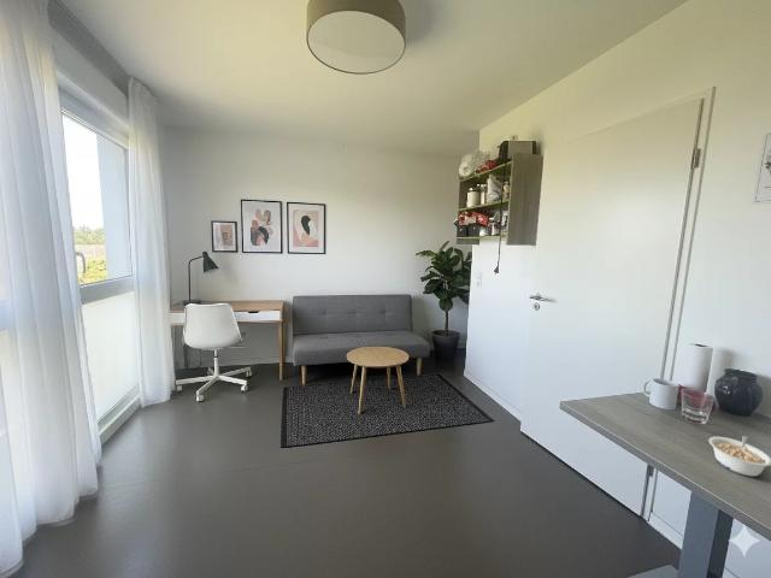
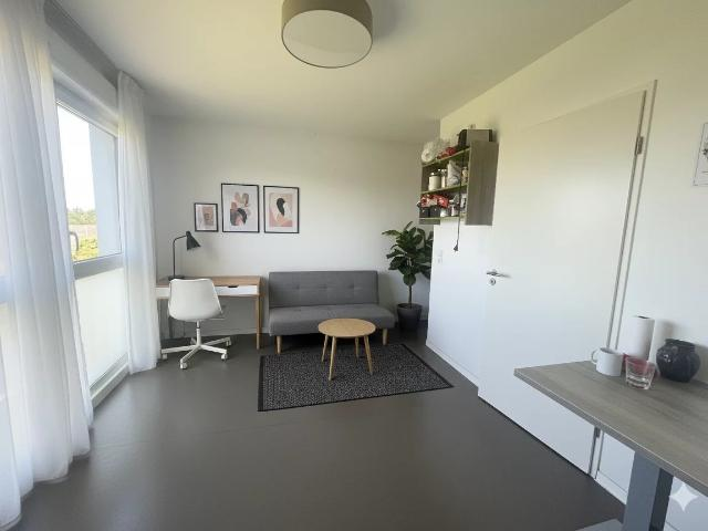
- legume [707,435,771,477]
